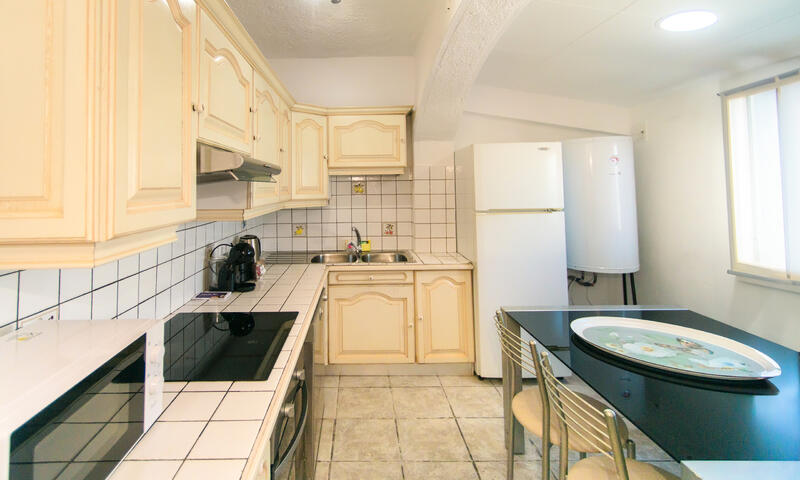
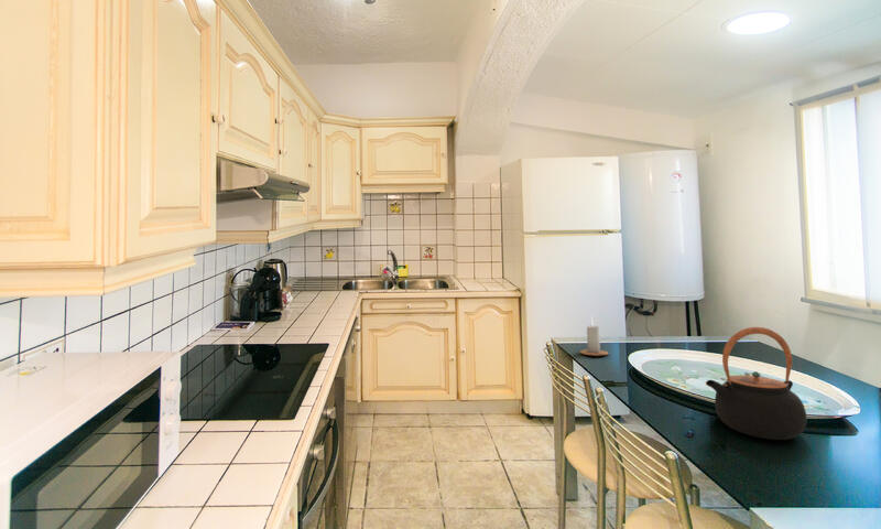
+ candle [579,314,610,357]
+ teapot [705,326,808,441]
